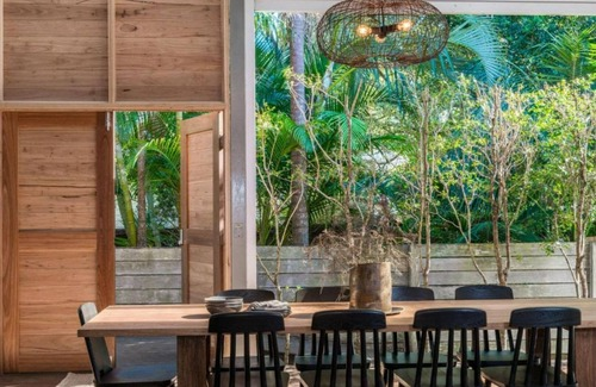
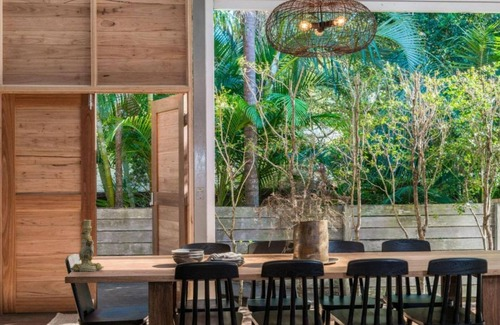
+ candlestick [69,219,105,272]
